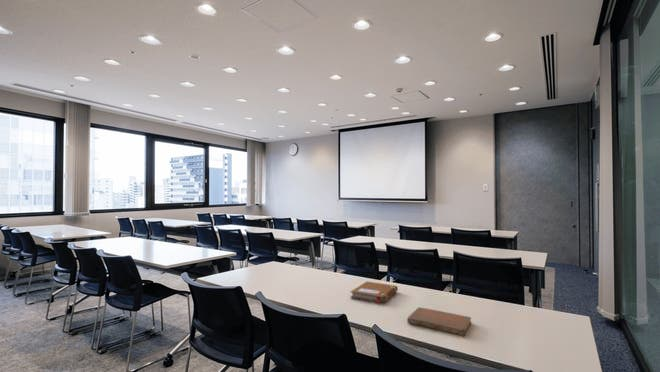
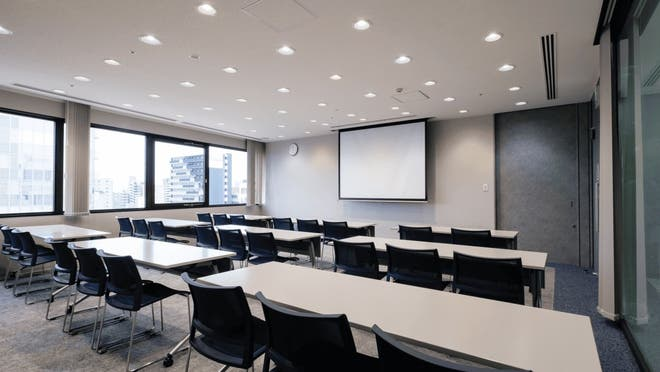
- notebook [349,280,399,304]
- notebook [406,306,472,337]
